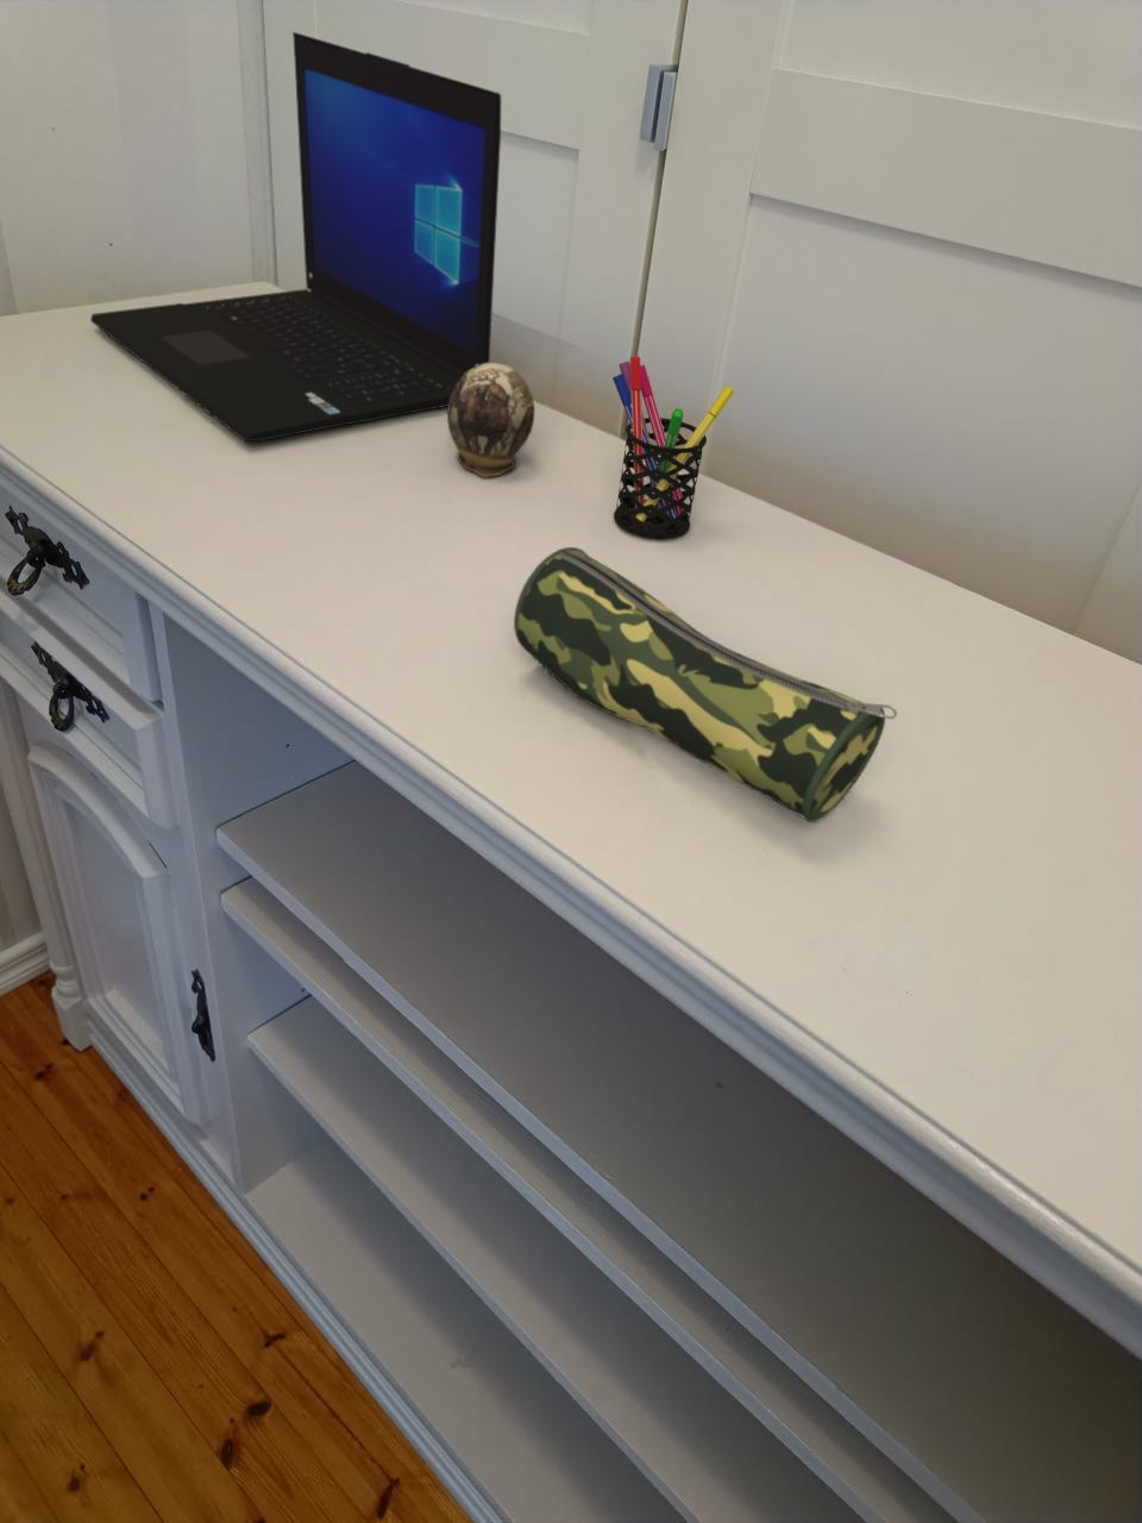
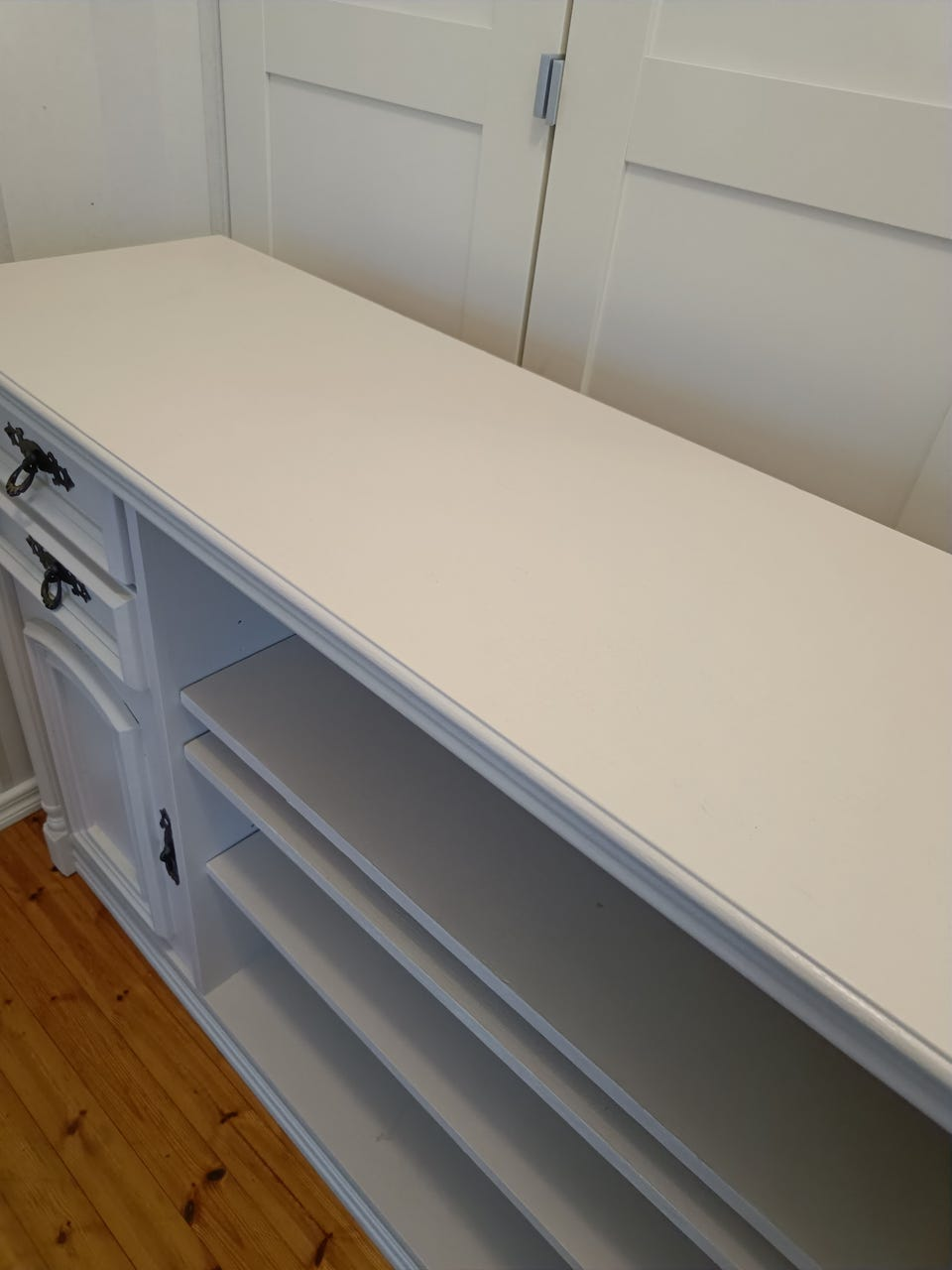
- laptop [89,31,501,443]
- pen holder [612,355,737,540]
- decorative egg [446,362,535,478]
- pencil case [512,546,898,824]
